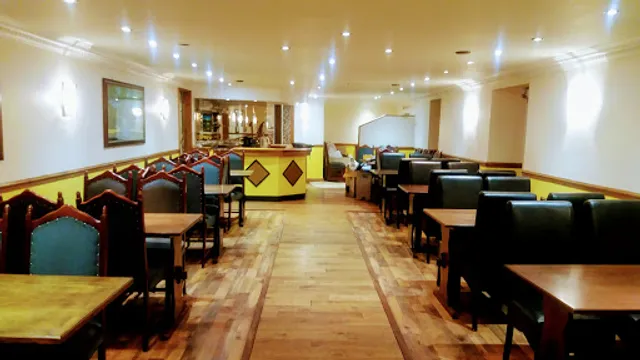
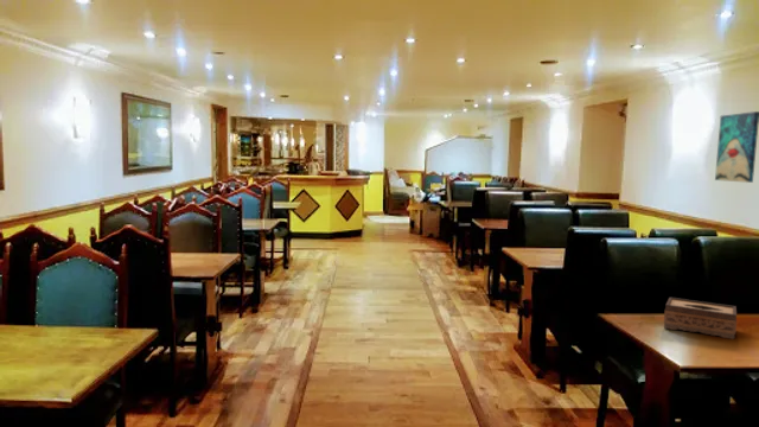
+ tissue box [663,297,738,340]
+ wall art [714,110,759,184]
